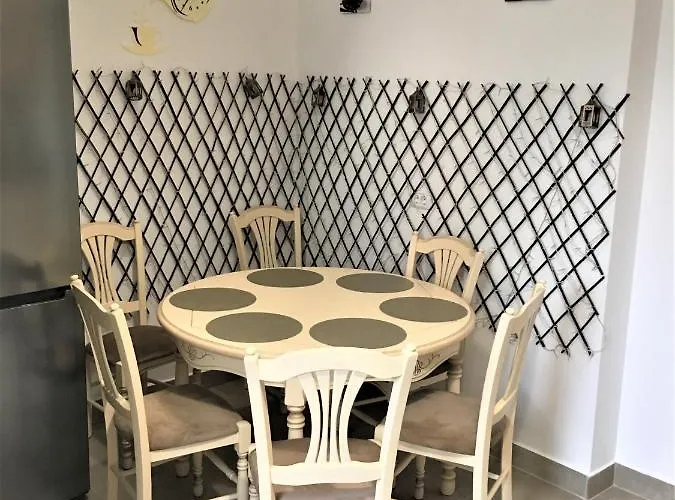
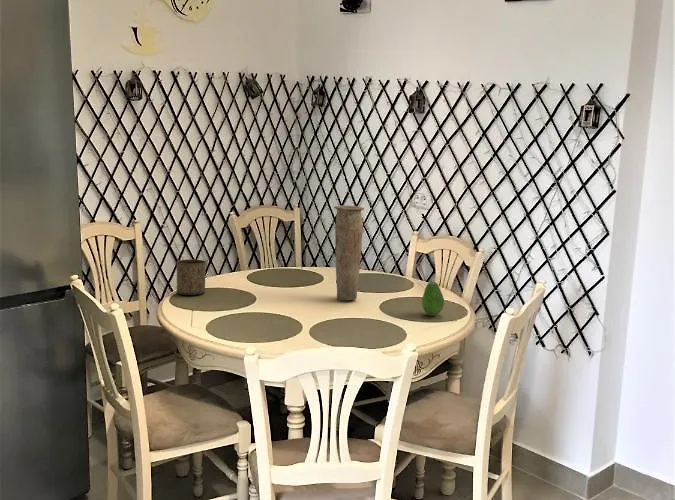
+ vase [333,205,365,301]
+ fruit [421,281,445,317]
+ cup [176,259,207,296]
